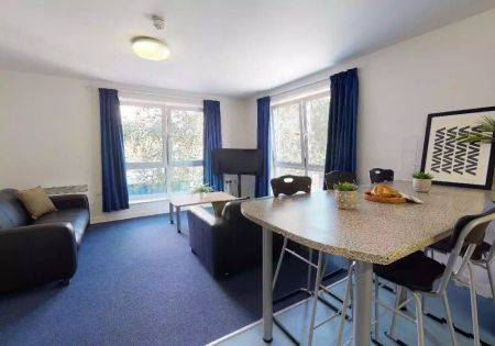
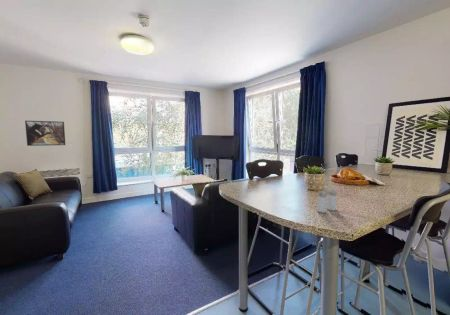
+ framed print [24,120,66,147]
+ salt and pepper shaker [316,188,338,214]
